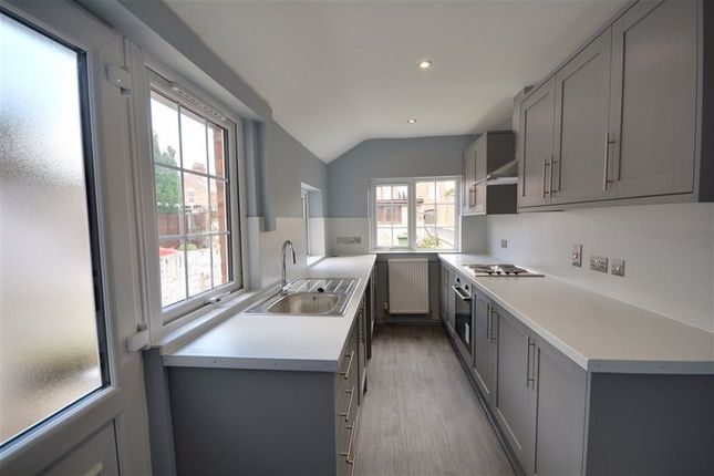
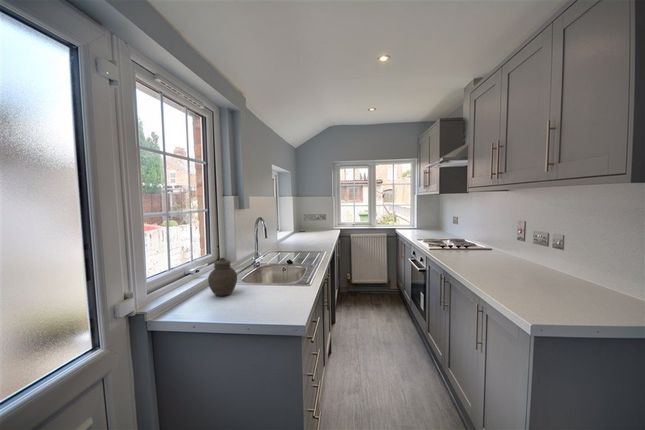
+ jar [207,257,238,297]
